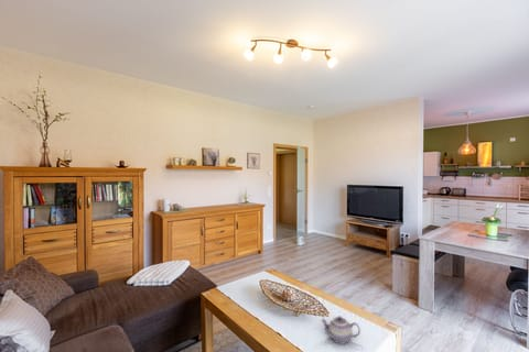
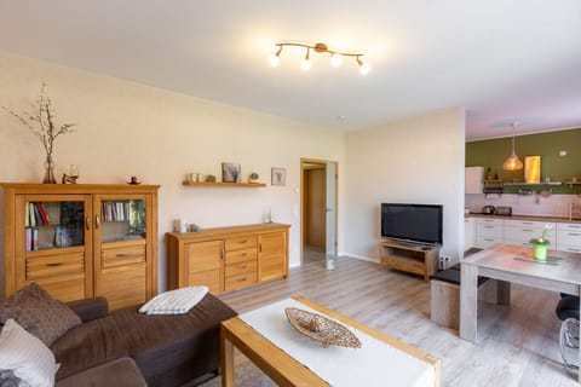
- teapot [320,315,361,345]
